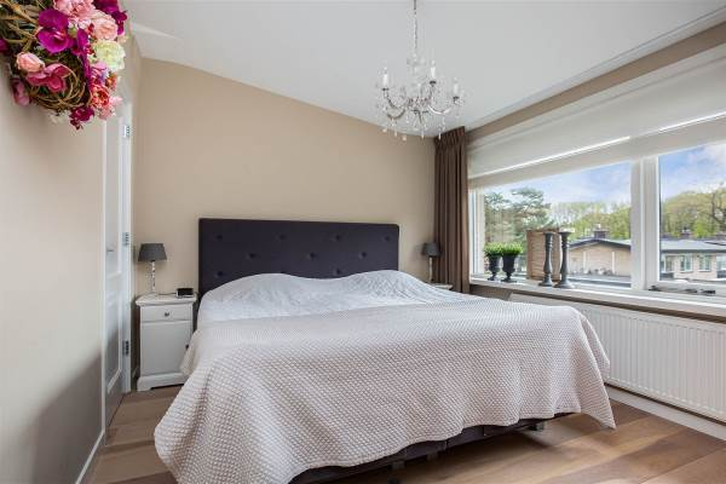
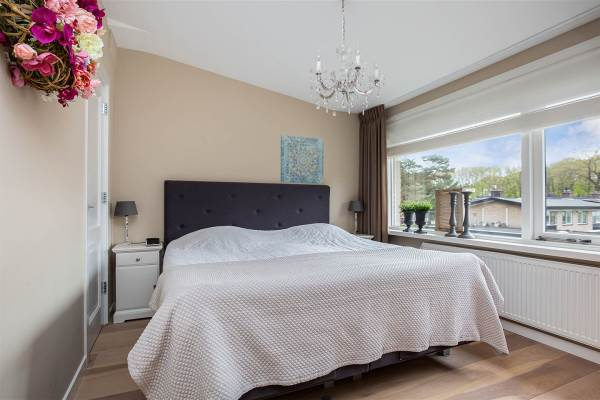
+ wall art [280,134,325,185]
